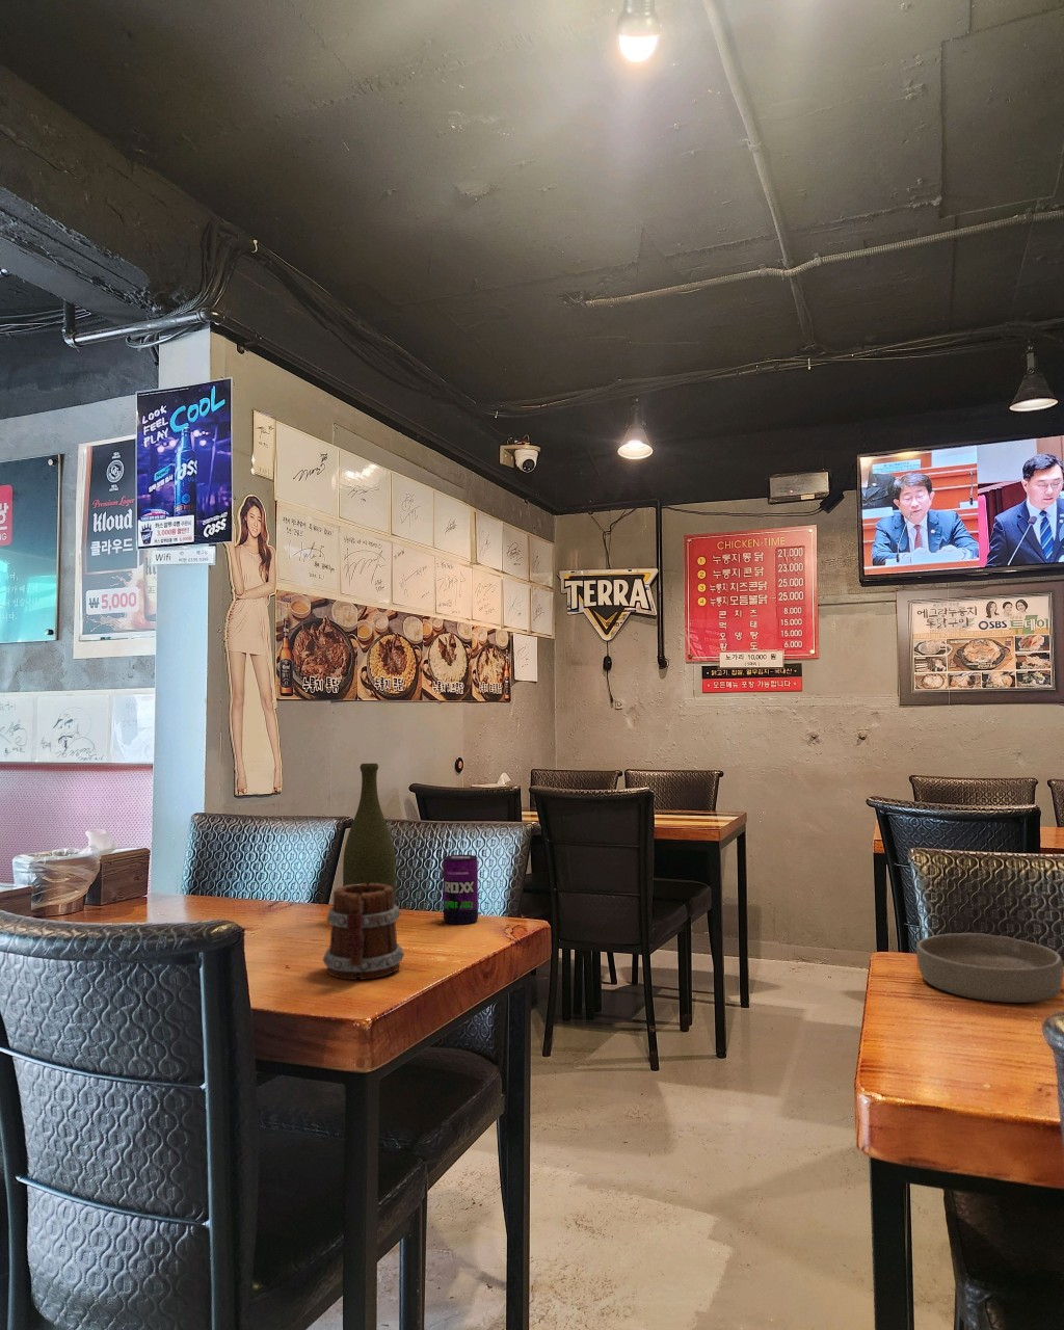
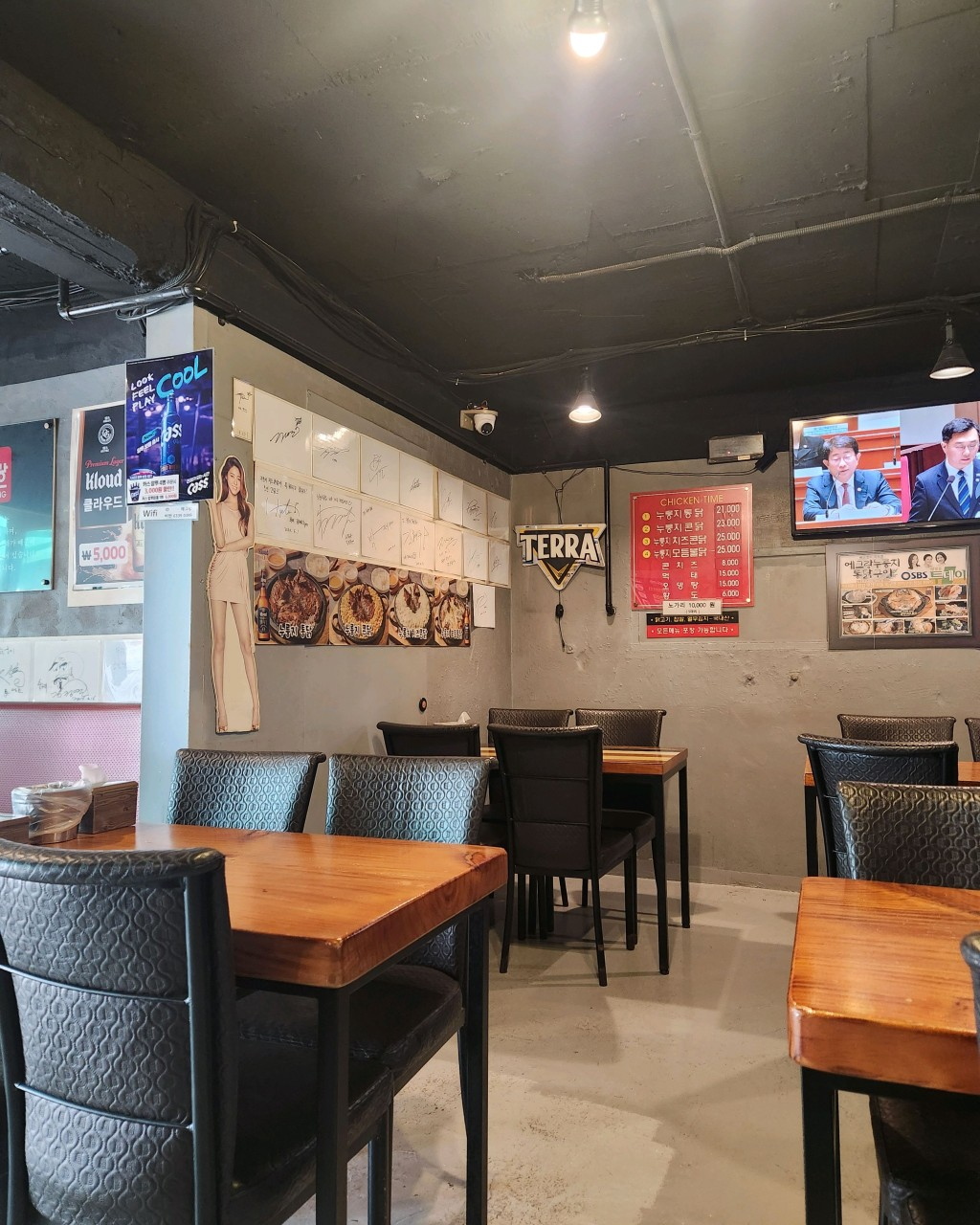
- bowl [915,932,1064,1003]
- bottle [342,762,397,905]
- mug [321,883,405,980]
- beverage can [443,854,479,925]
